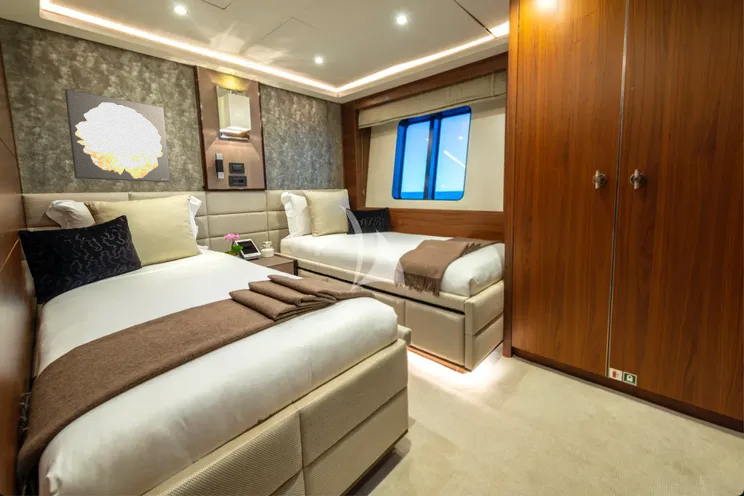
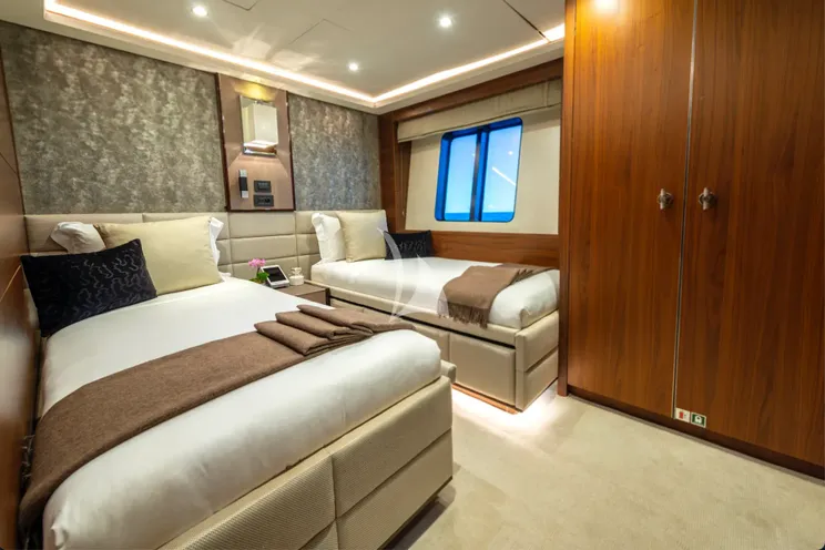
- wall art [64,88,171,183]
